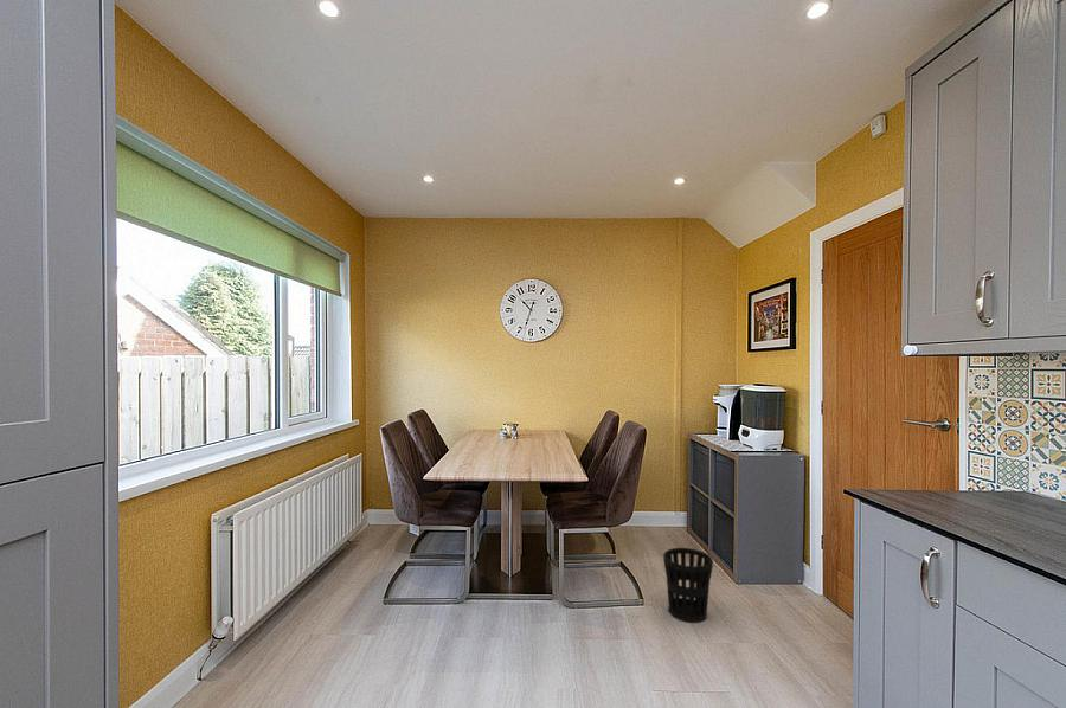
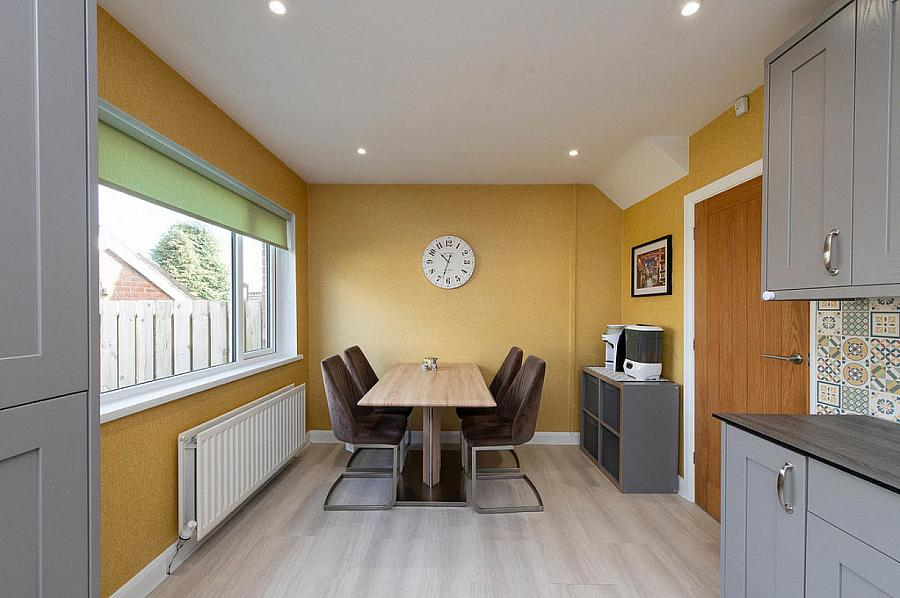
- wastebasket [662,547,714,624]
